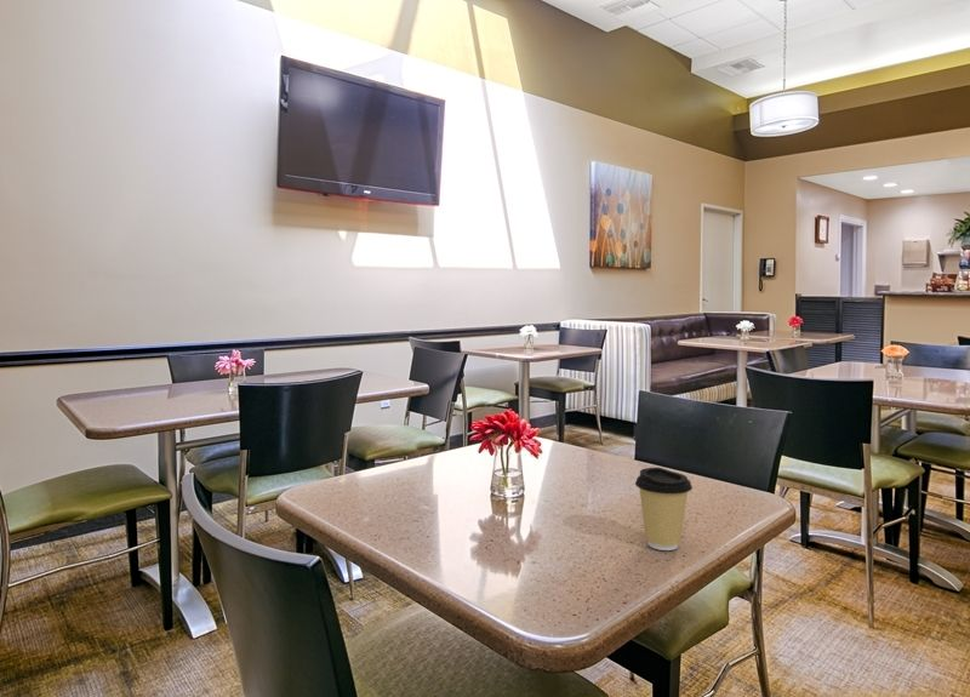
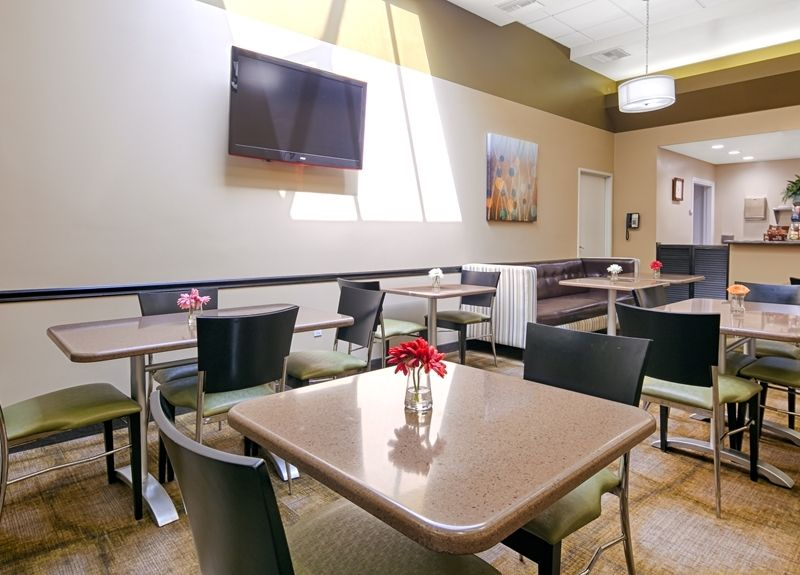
- coffee cup [634,467,694,552]
